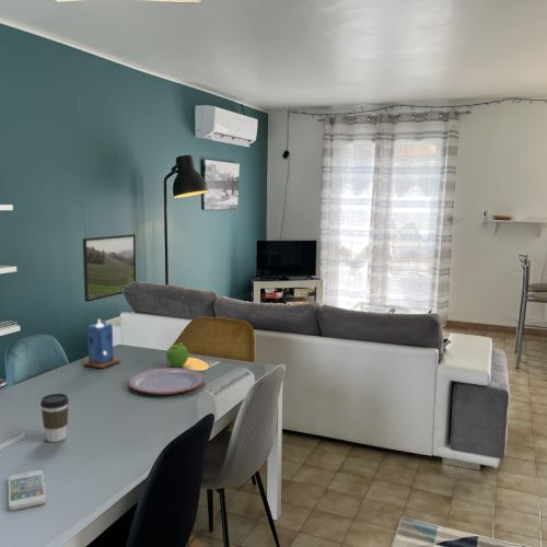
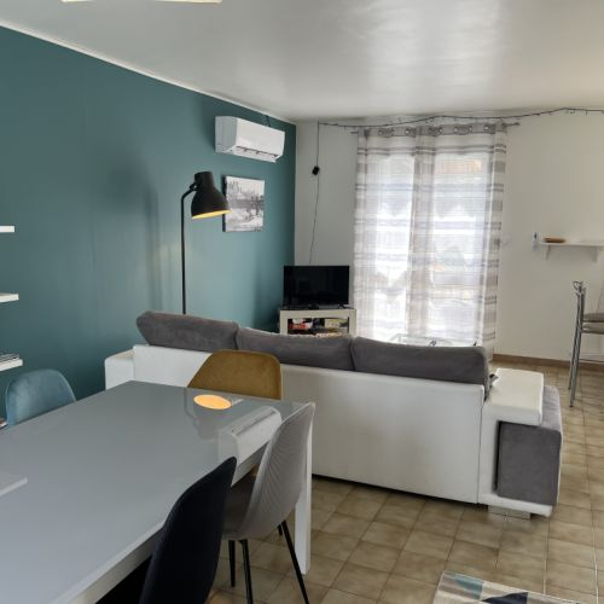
- smartphone [7,469,47,512]
- coffee cup [39,393,70,443]
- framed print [82,233,137,303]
- plate [127,366,206,396]
- fruit [165,342,189,368]
- candle [82,317,121,369]
